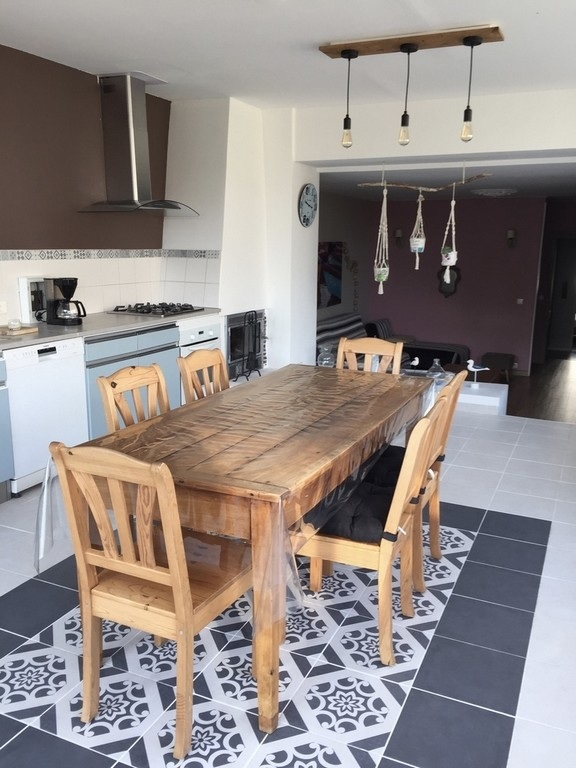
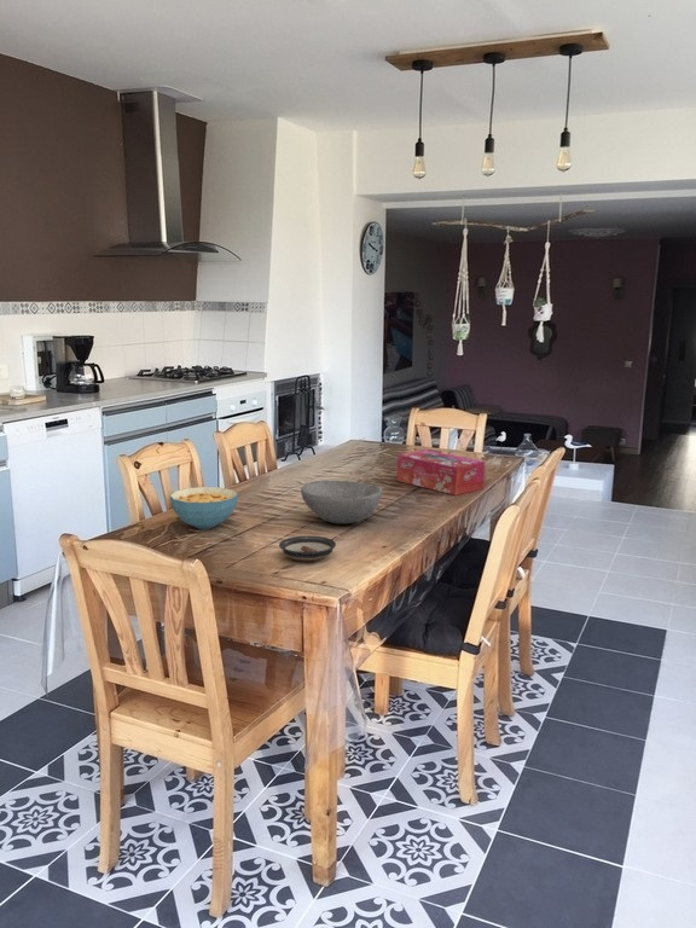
+ cereal bowl [168,486,239,530]
+ saucer [278,535,337,562]
+ bowl [300,480,384,526]
+ tissue box [395,448,486,497]
